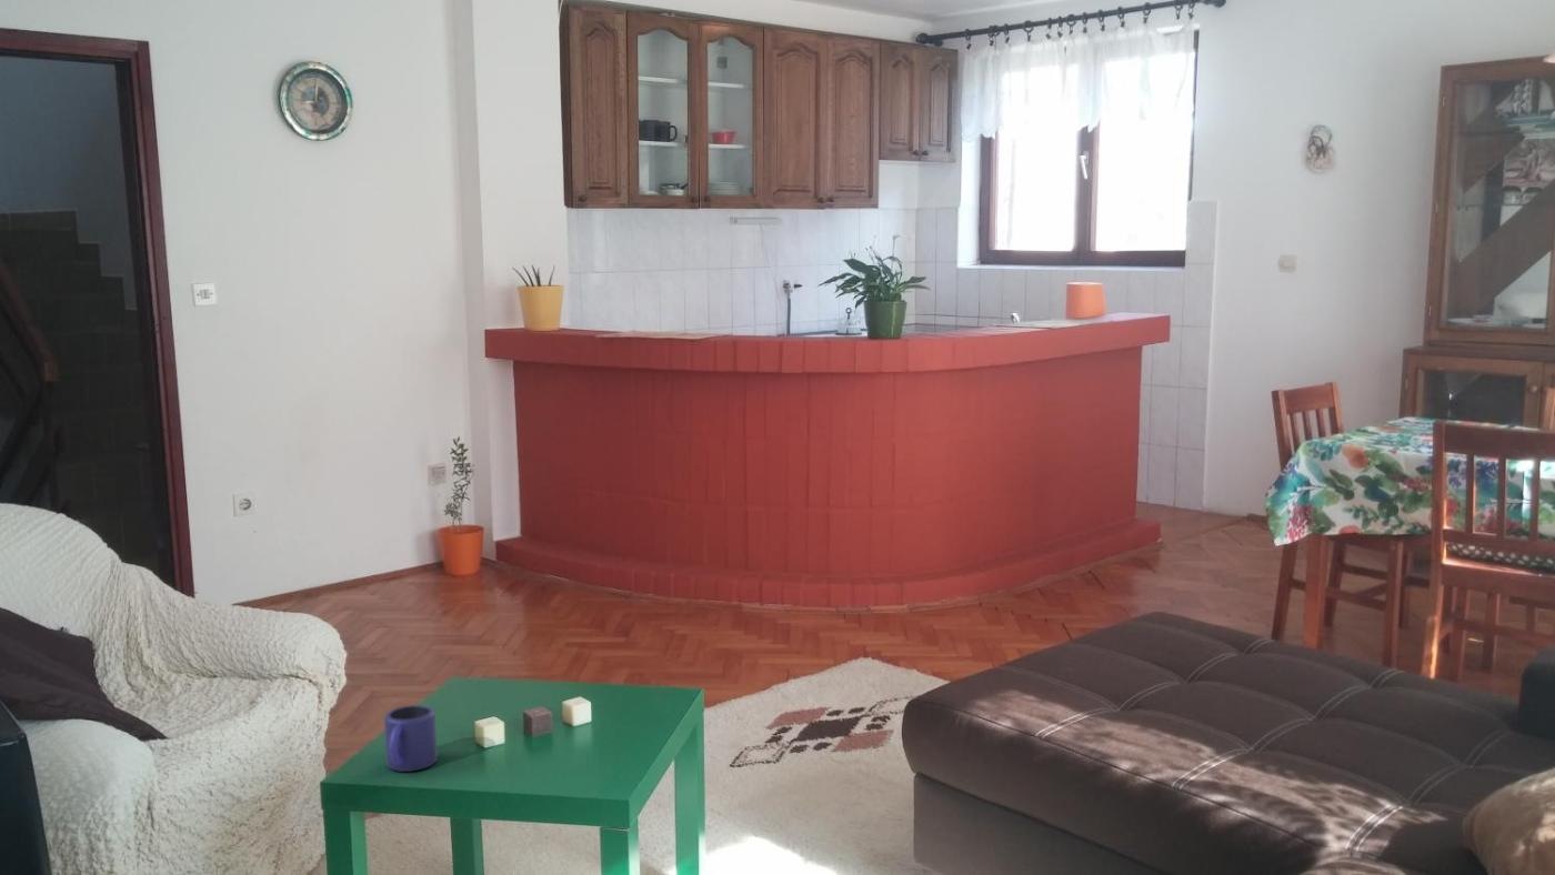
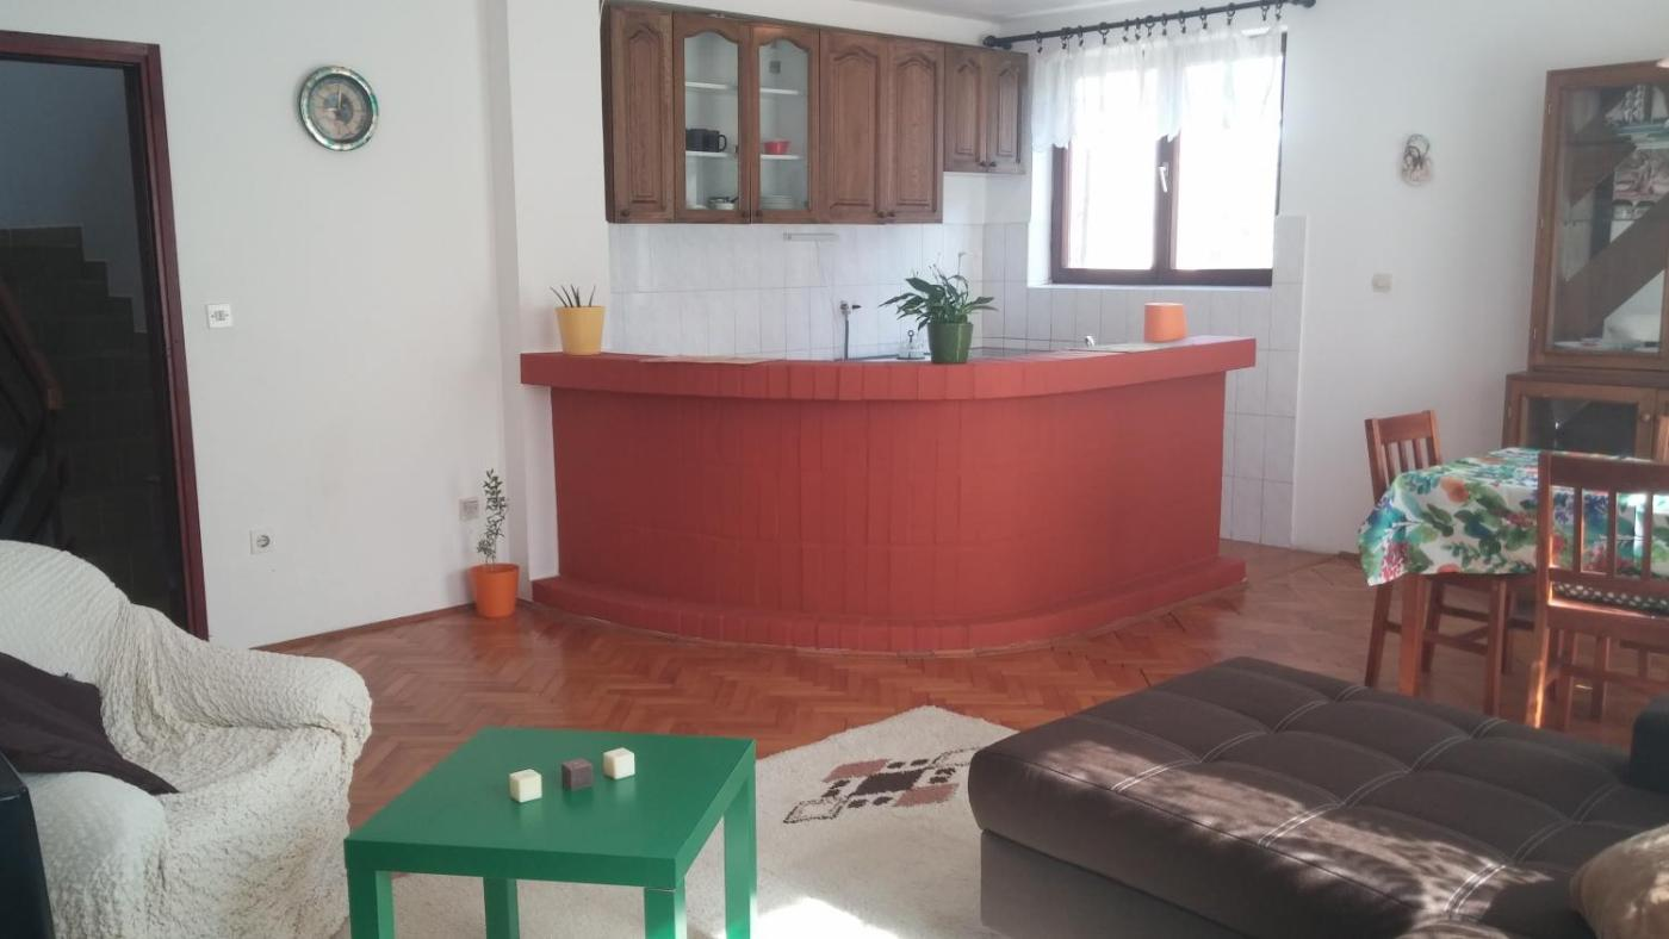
- mug [383,704,439,773]
